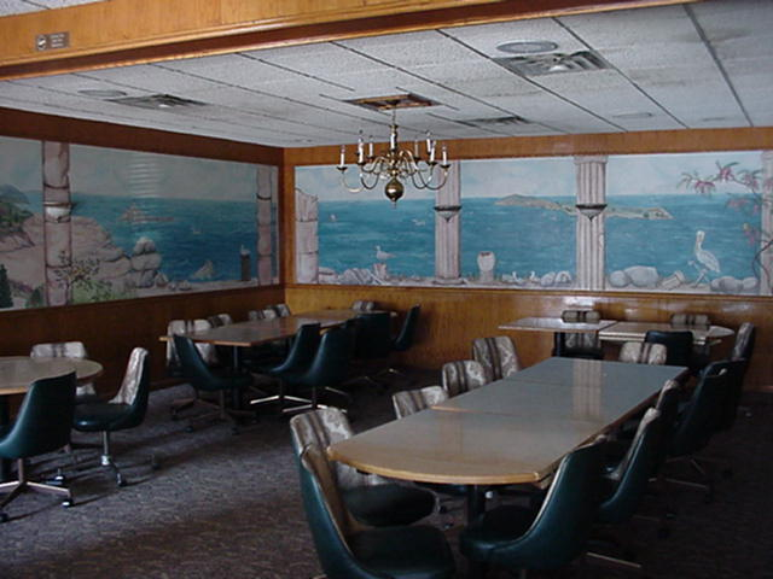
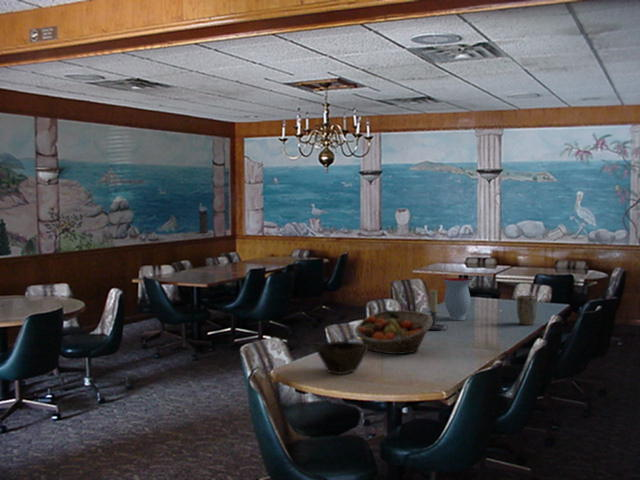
+ candle holder [427,288,449,331]
+ vase [441,277,474,321]
+ bowl [313,339,368,375]
+ plant pot [516,294,538,326]
+ fruit basket [354,309,432,355]
